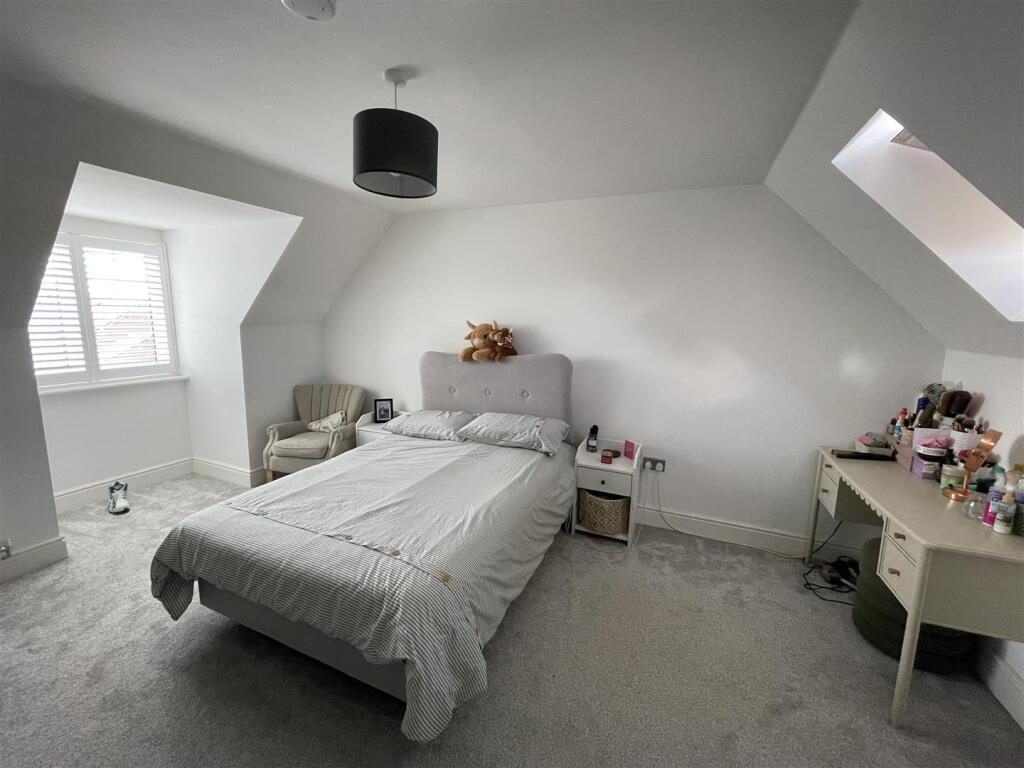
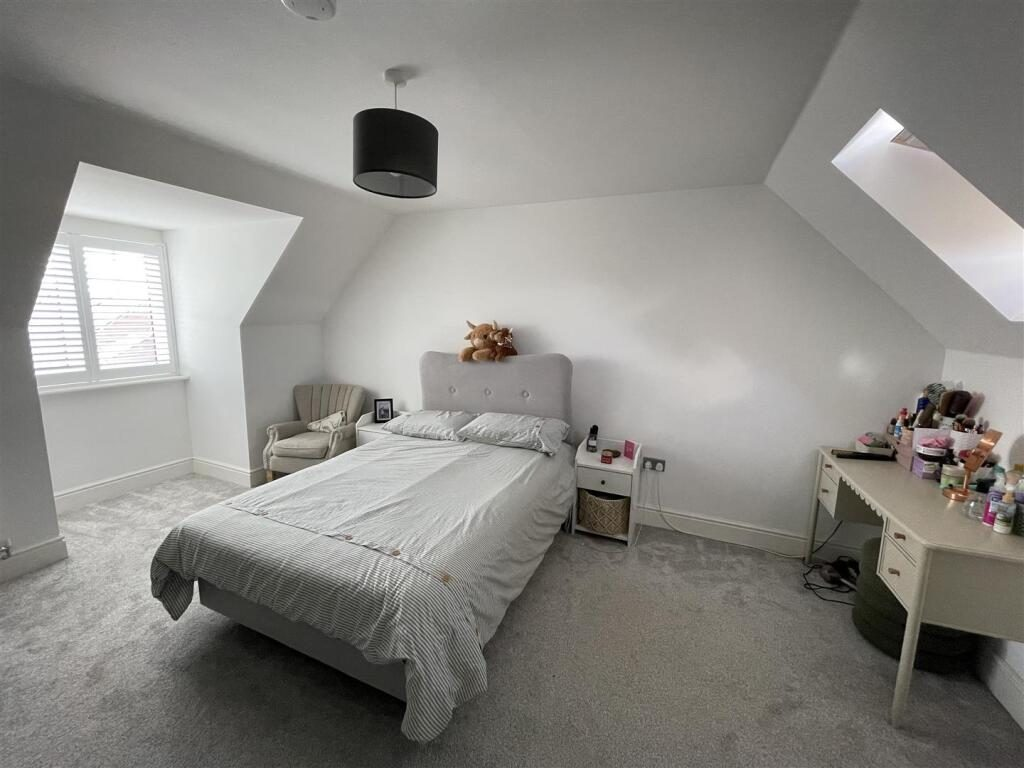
- sneaker [107,480,130,513]
